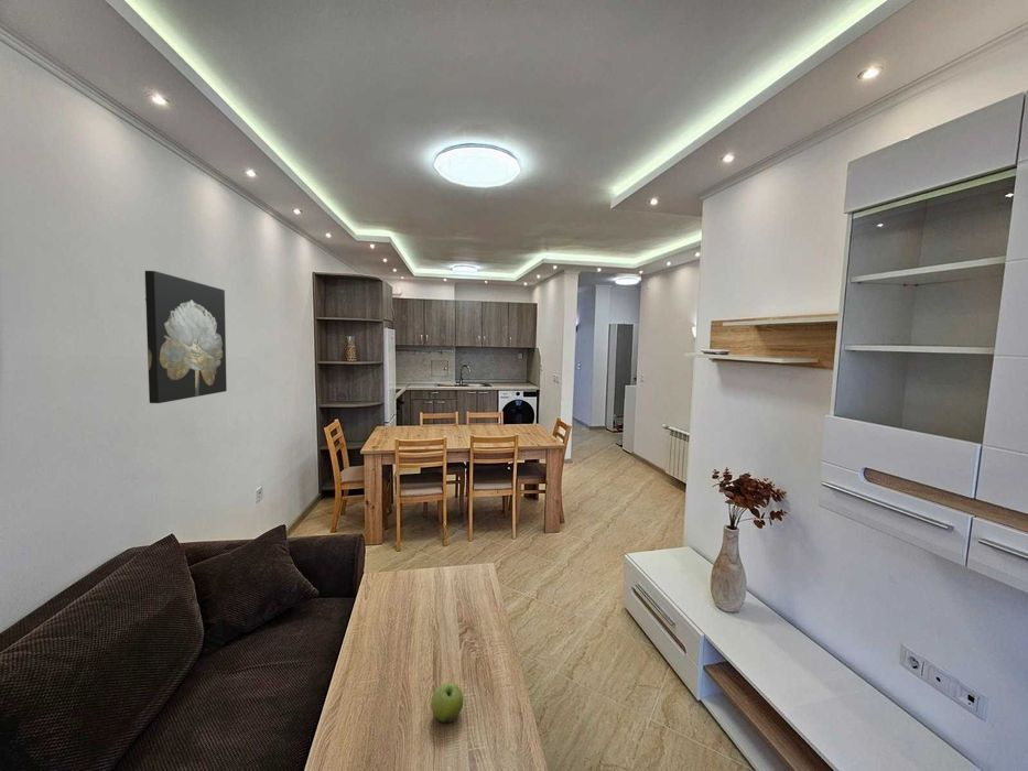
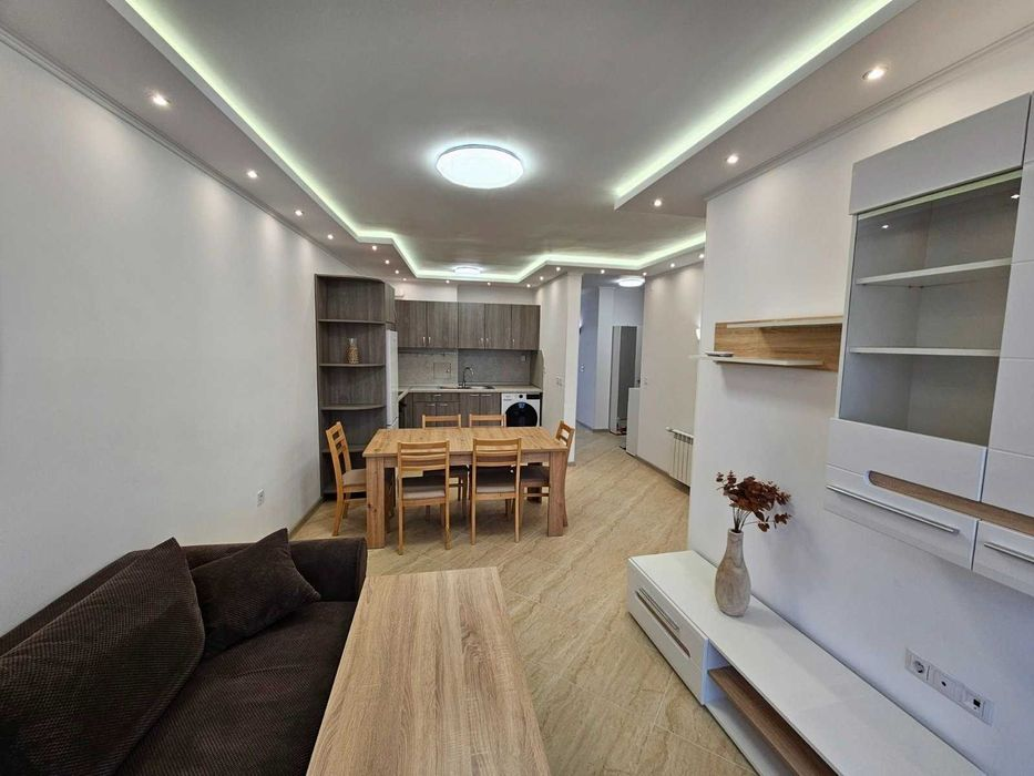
- fruit [430,682,464,725]
- wall art [144,270,228,404]
